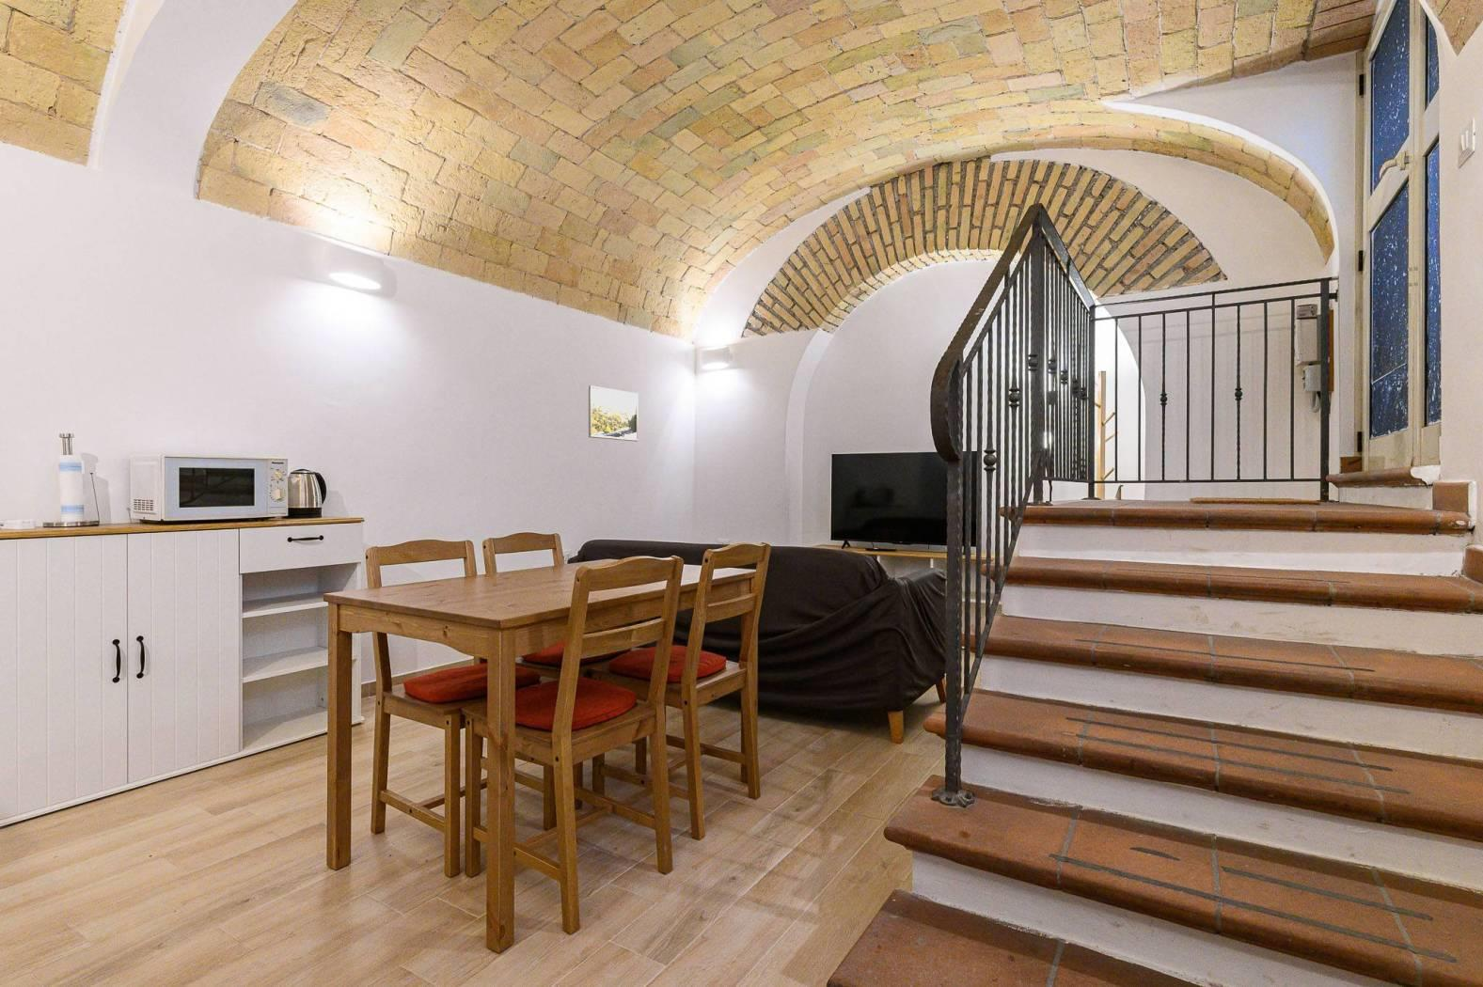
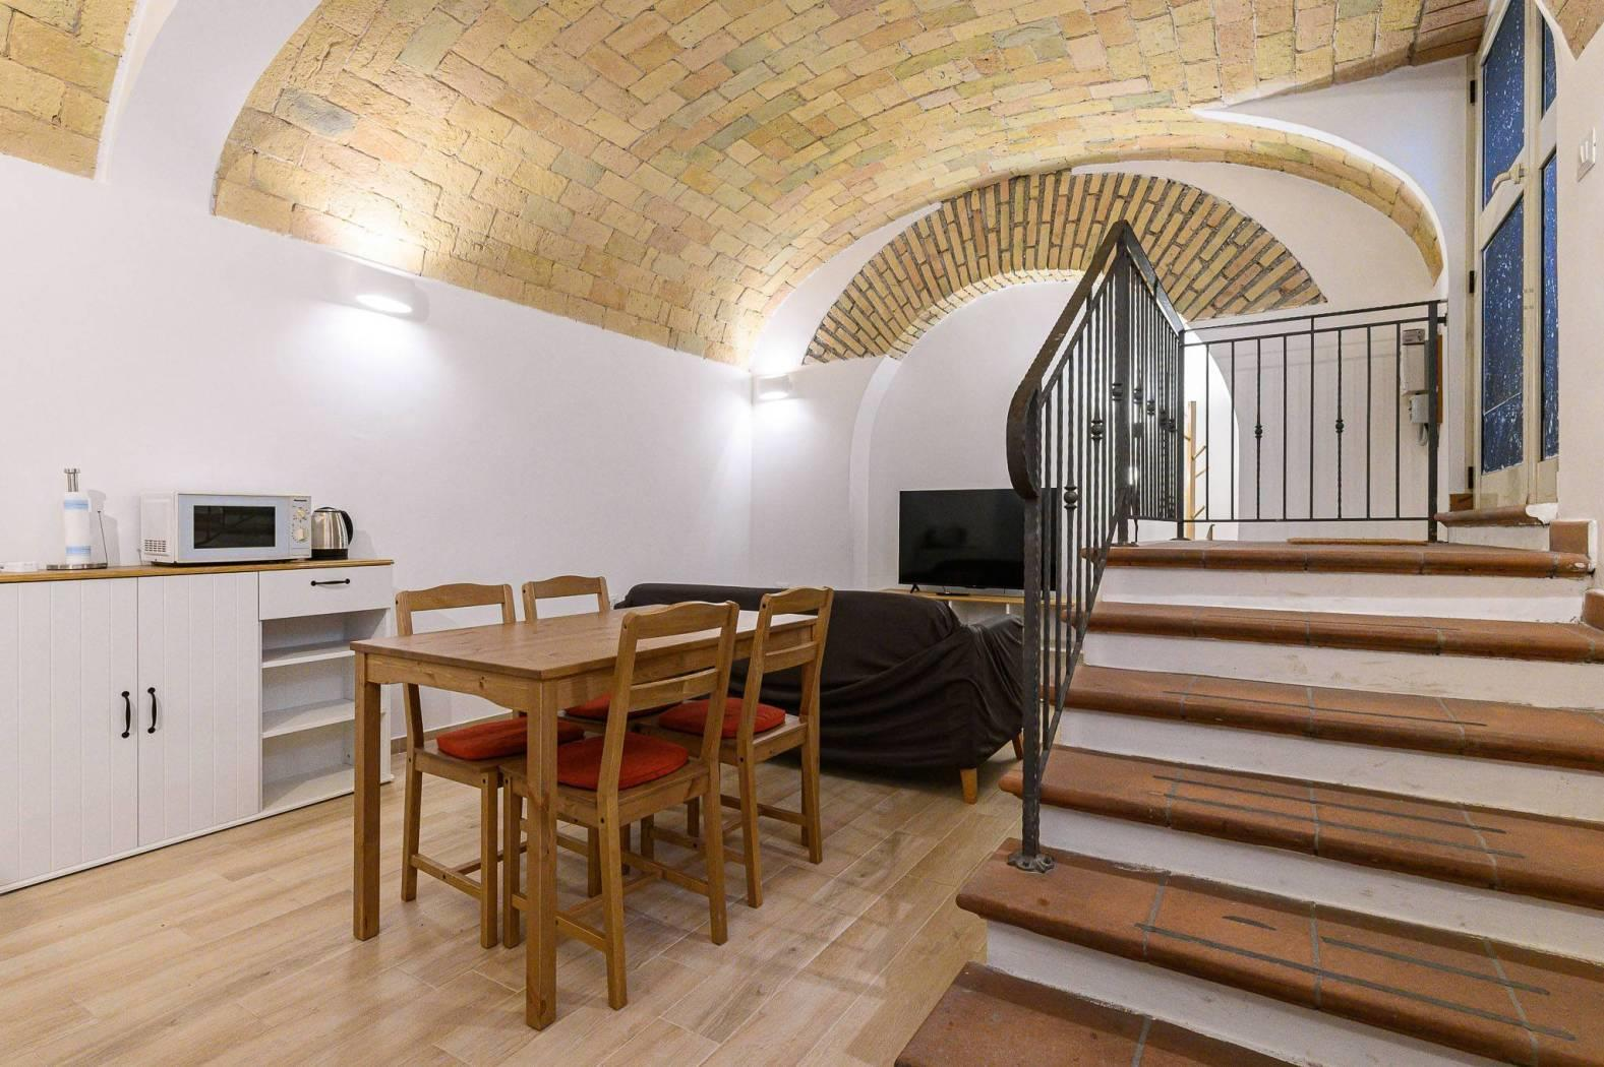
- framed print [587,384,639,442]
